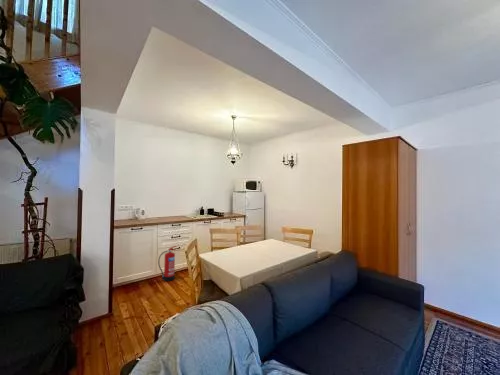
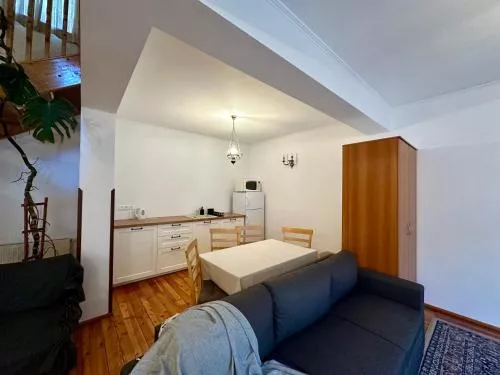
- fire extinguisher [157,245,177,282]
